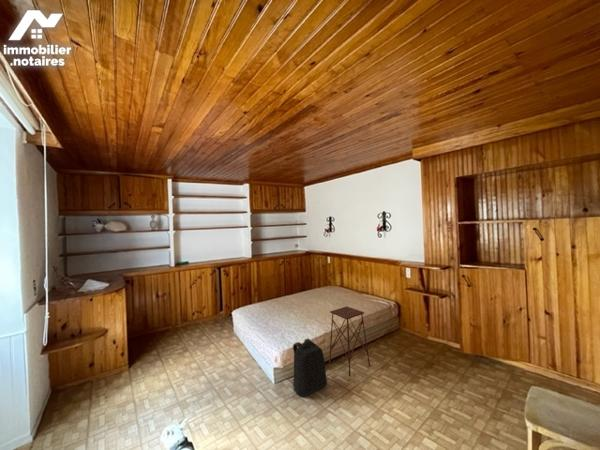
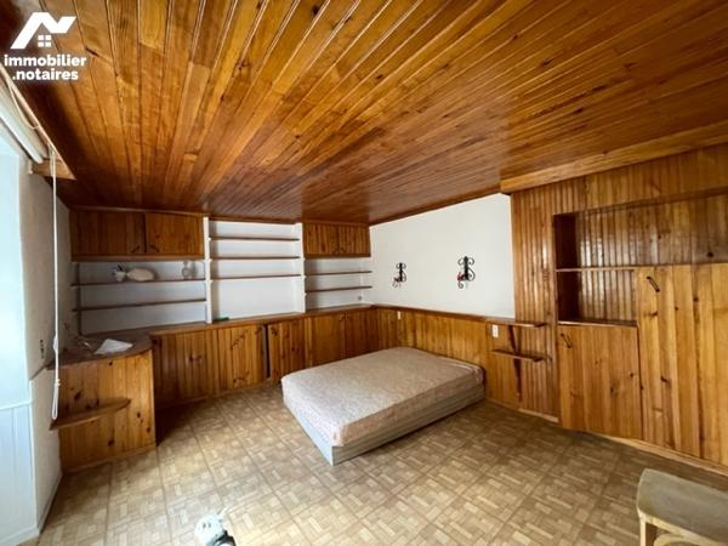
- side table [328,305,371,377]
- backpack [292,338,328,398]
